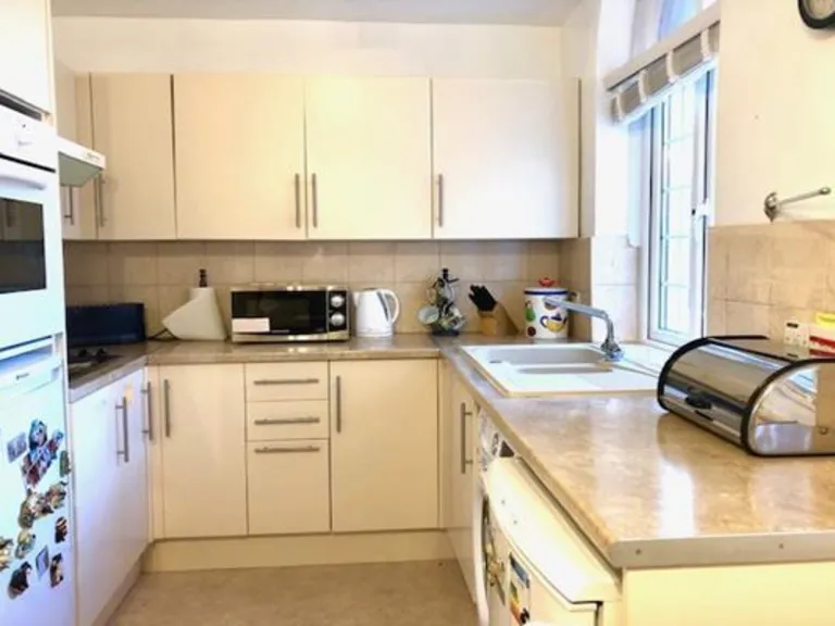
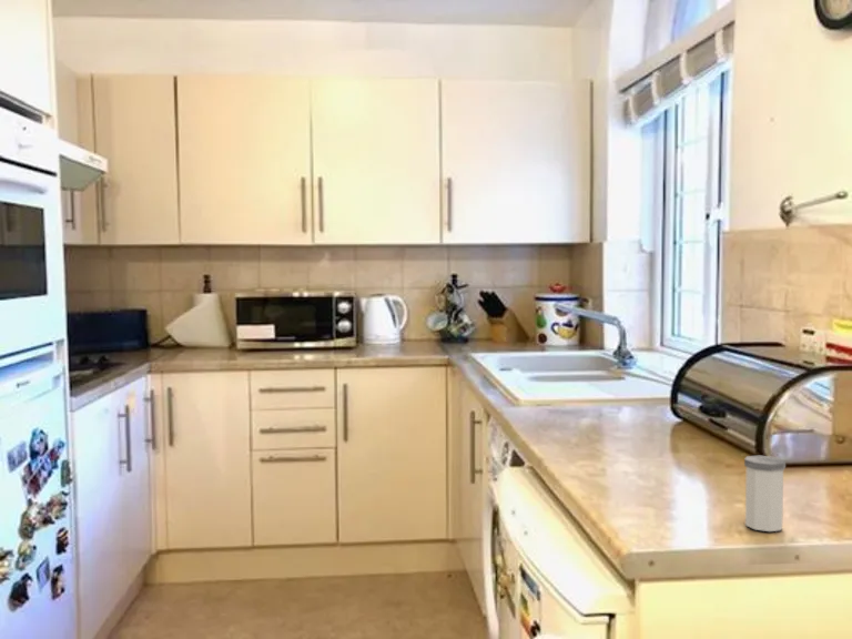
+ salt shaker [743,455,787,532]
